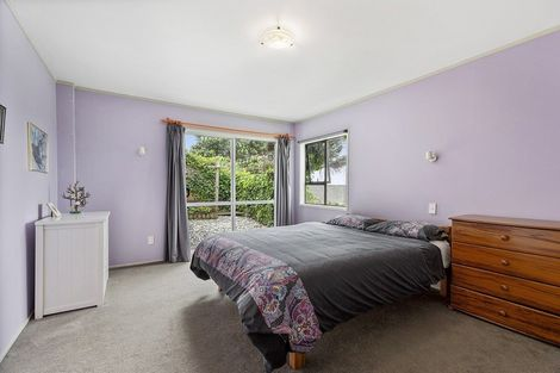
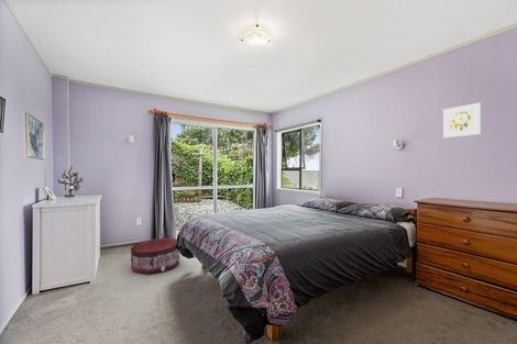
+ pouf [130,236,180,275]
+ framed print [442,102,482,138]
